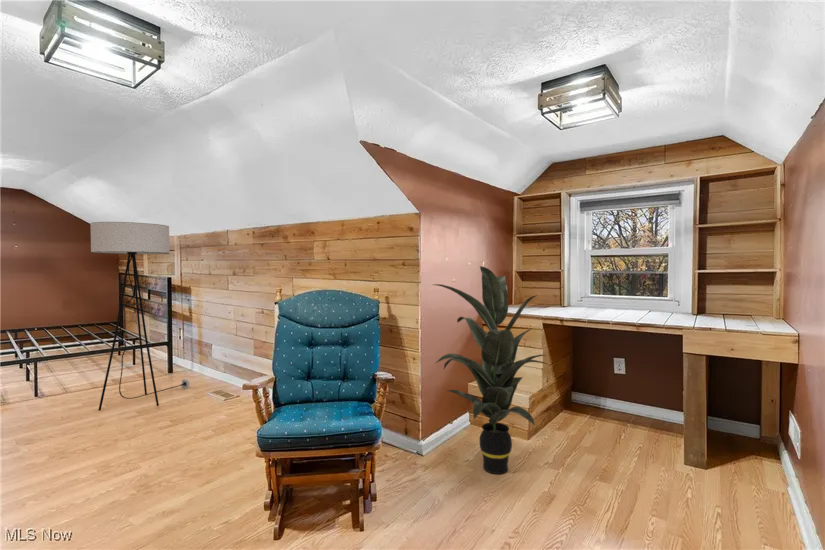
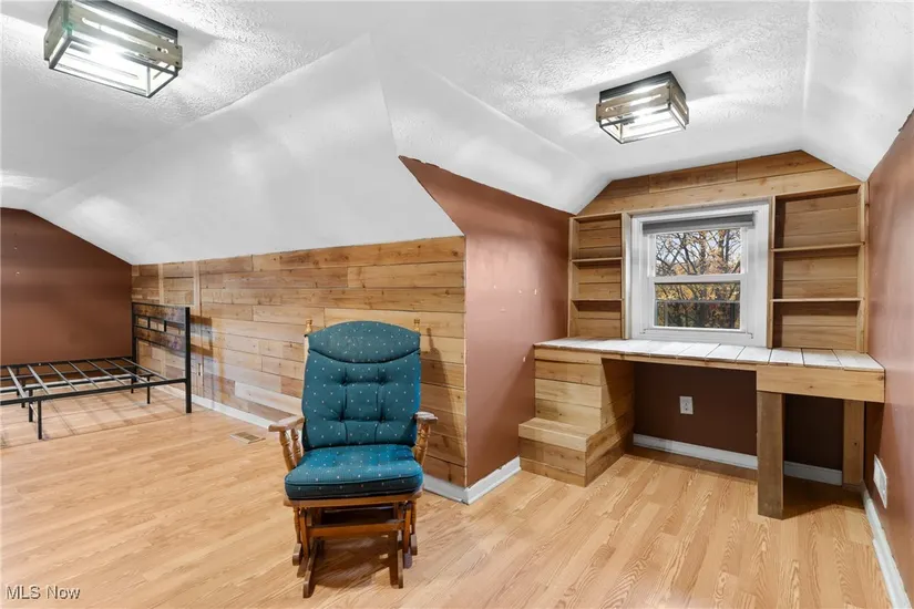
- indoor plant [433,265,551,475]
- floor lamp [90,221,192,412]
